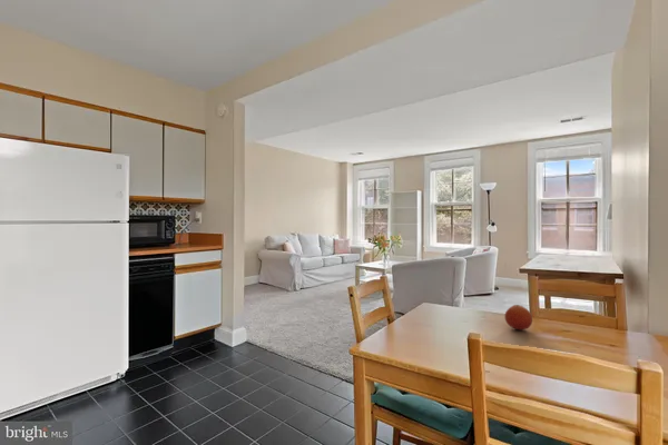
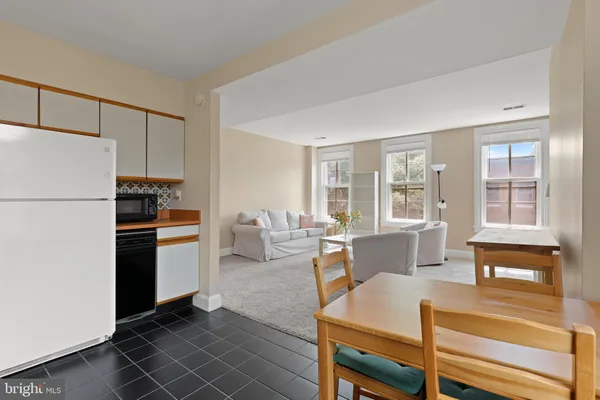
- fruit [503,304,533,330]
